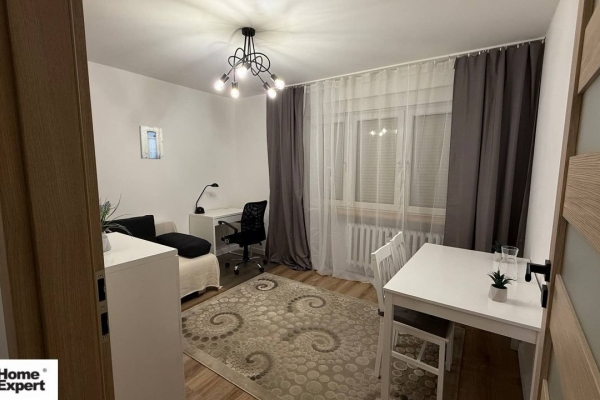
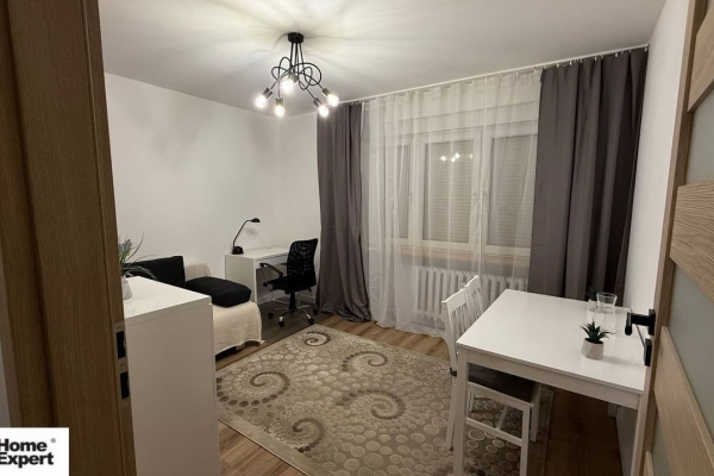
- wall art [138,125,164,160]
